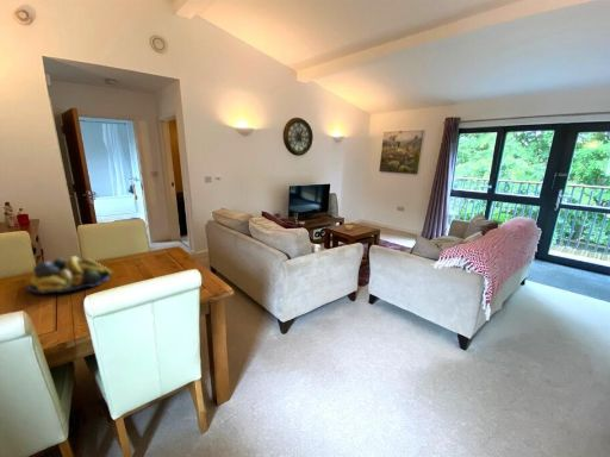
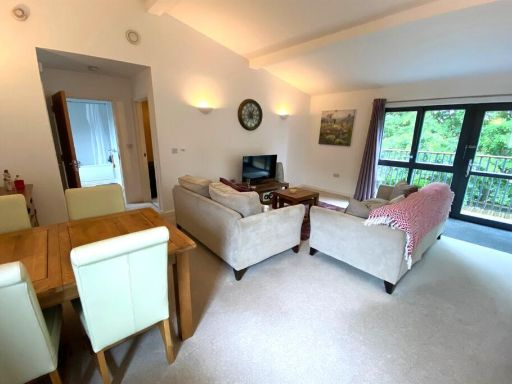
- fruit bowl [26,255,113,295]
